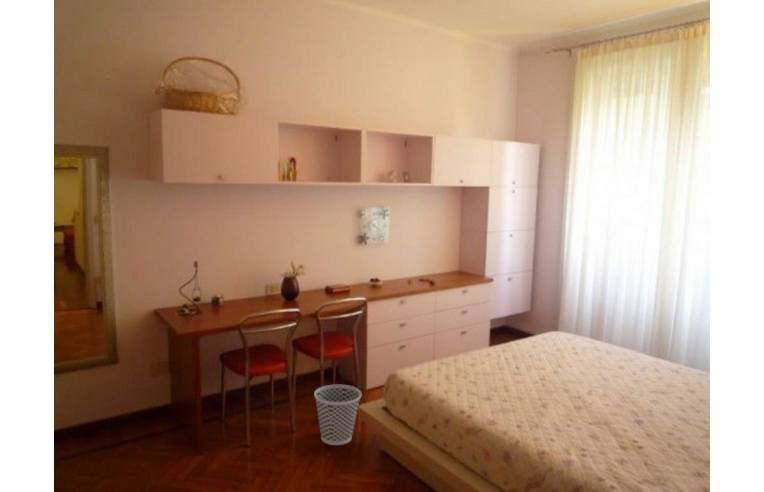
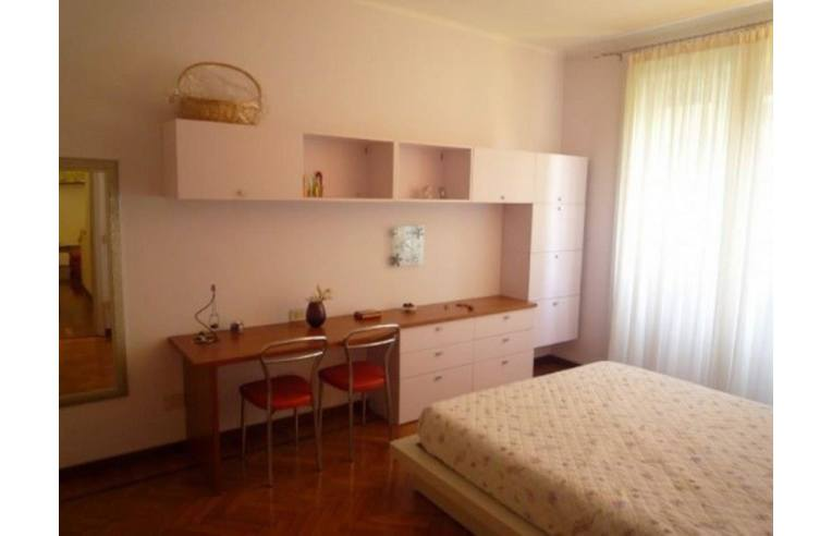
- wastebasket [313,384,362,446]
